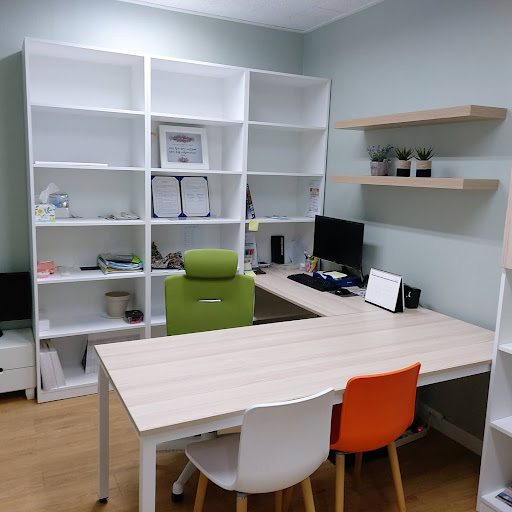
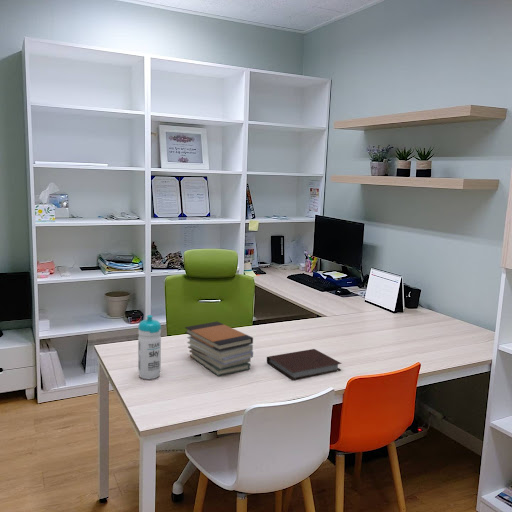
+ water bottle [137,314,162,380]
+ book stack [184,321,254,377]
+ notebook [266,348,343,381]
